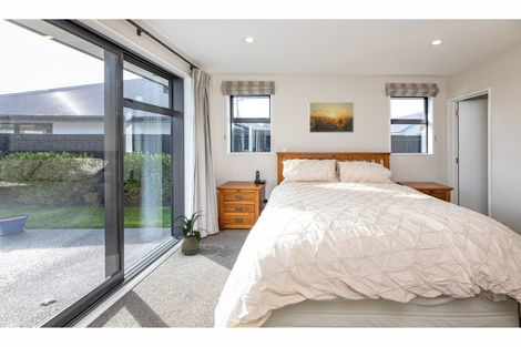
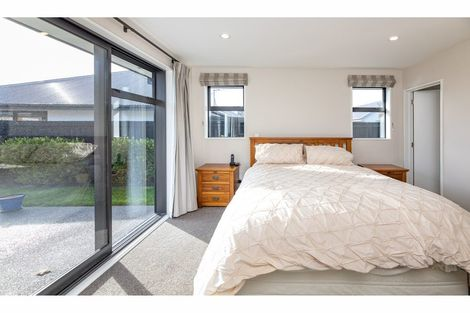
- house plant [167,210,210,255]
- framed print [308,101,355,134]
